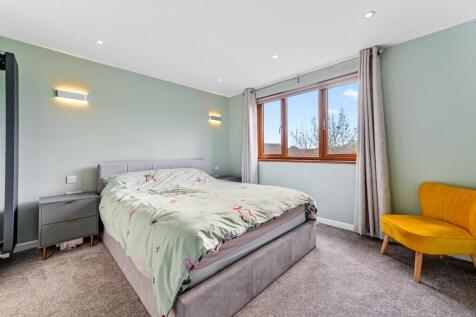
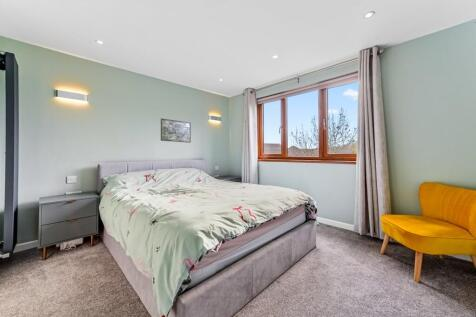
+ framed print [160,117,192,144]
